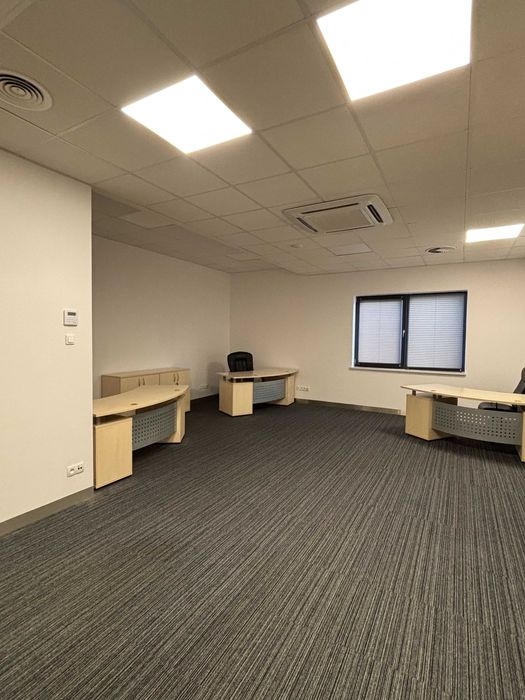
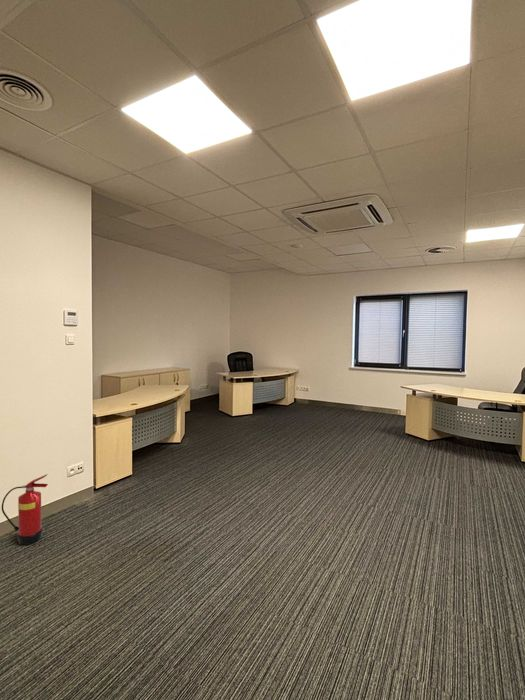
+ fire extinguisher [1,473,49,546]
